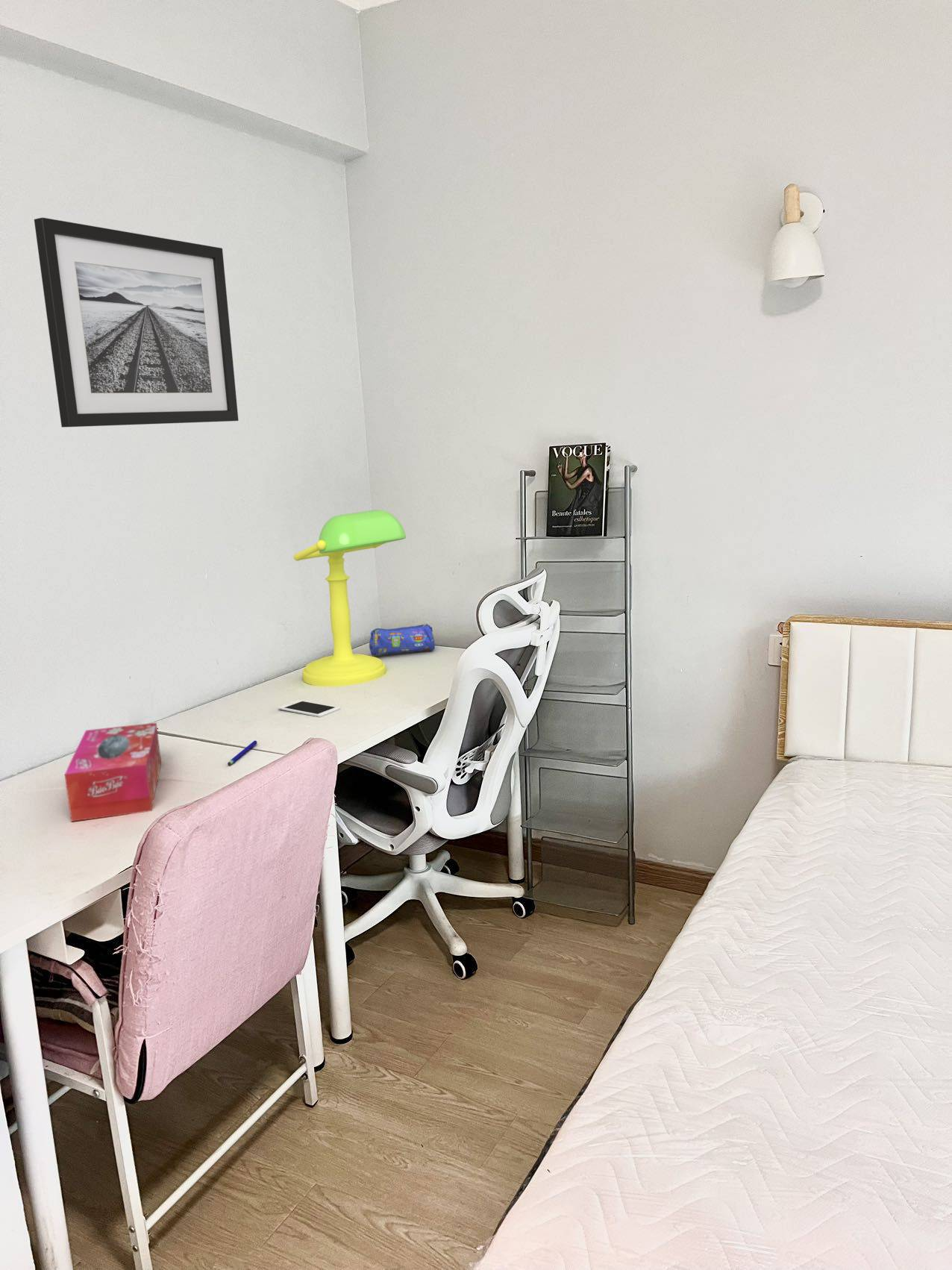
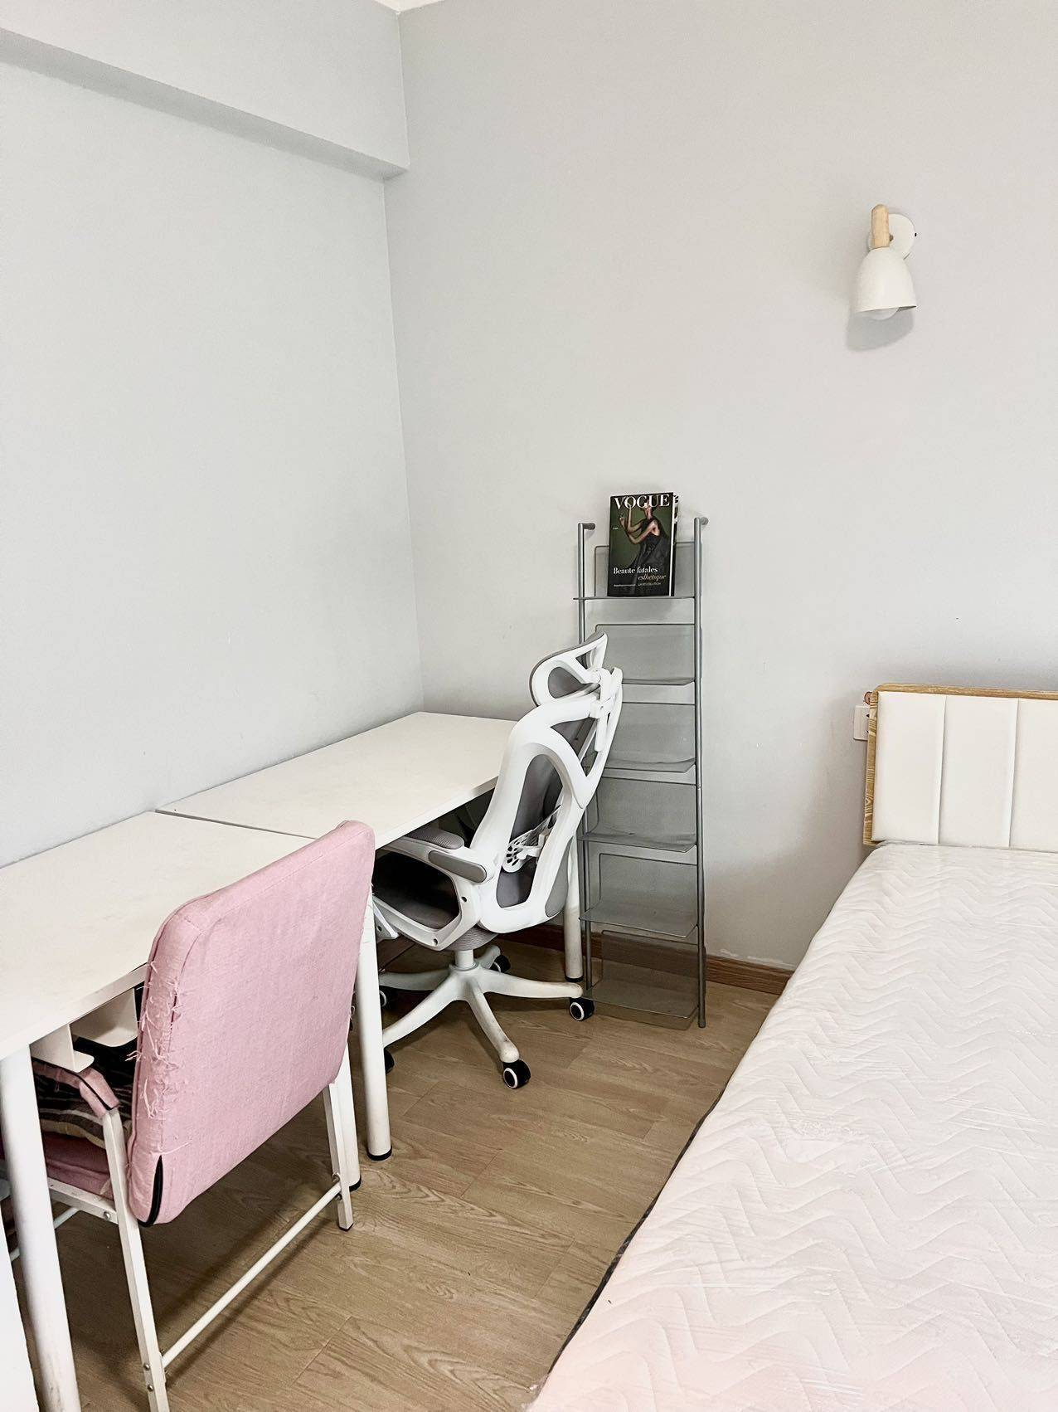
- tissue box [63,722,162,822]
- desk lamp [293,509,407,687]
- cell phone [278,699,341,718]
- pen [227,739,257,766]
- wall art [34,217,239,428]
- pencil case [369,622,436,657]
